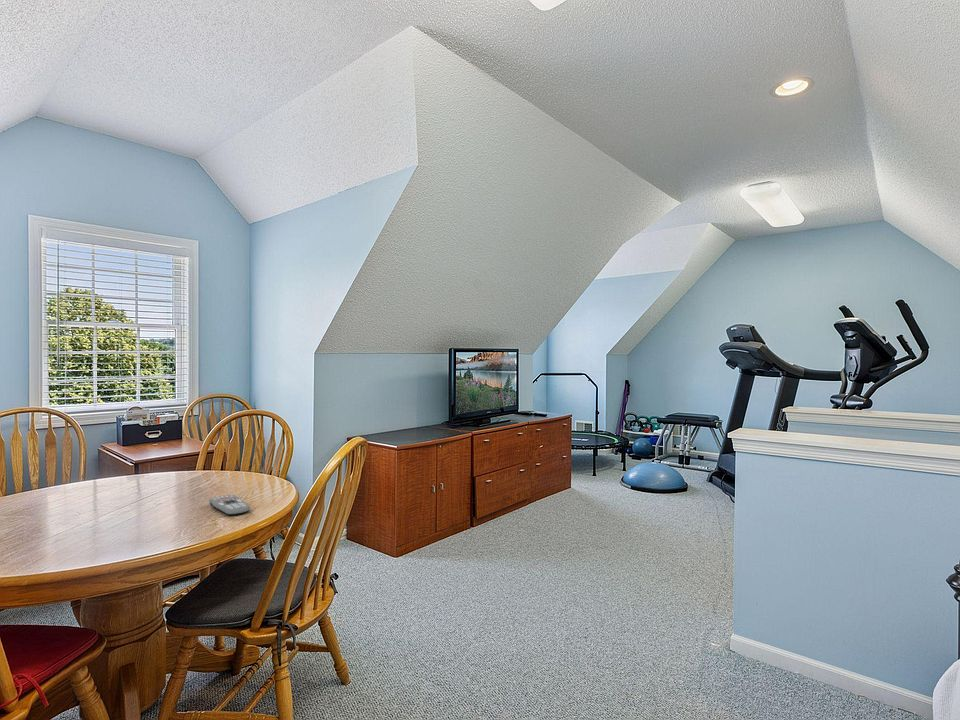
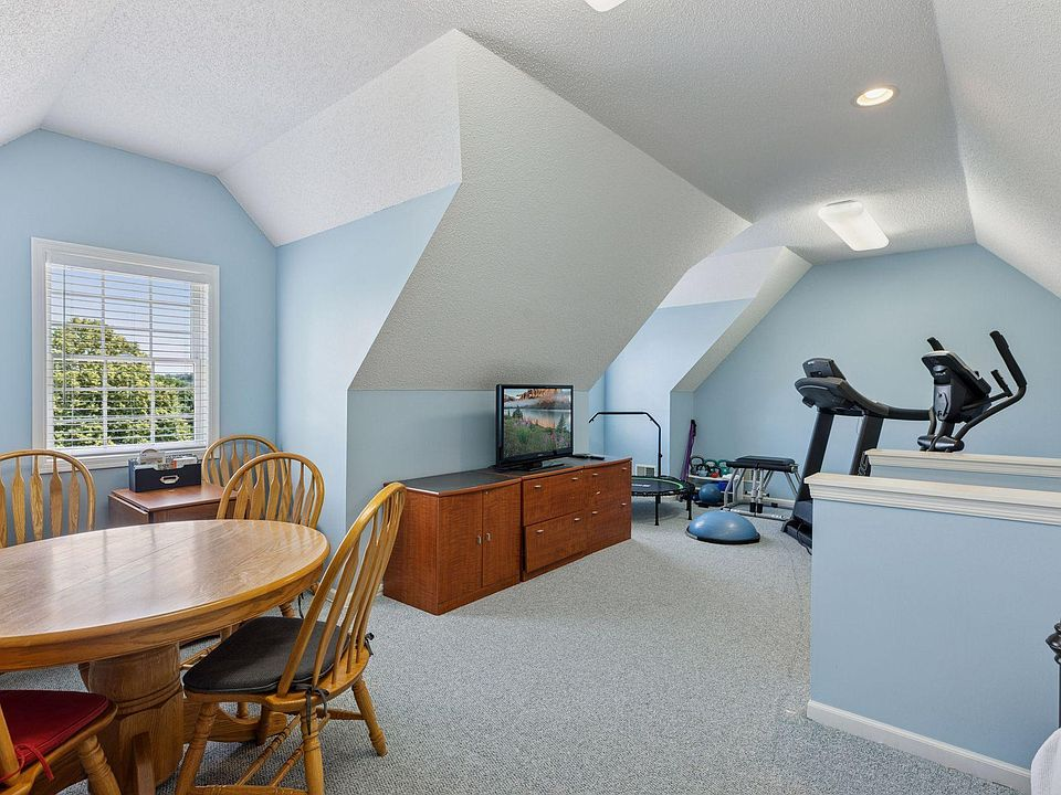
- remote control [208,494,251,516]
